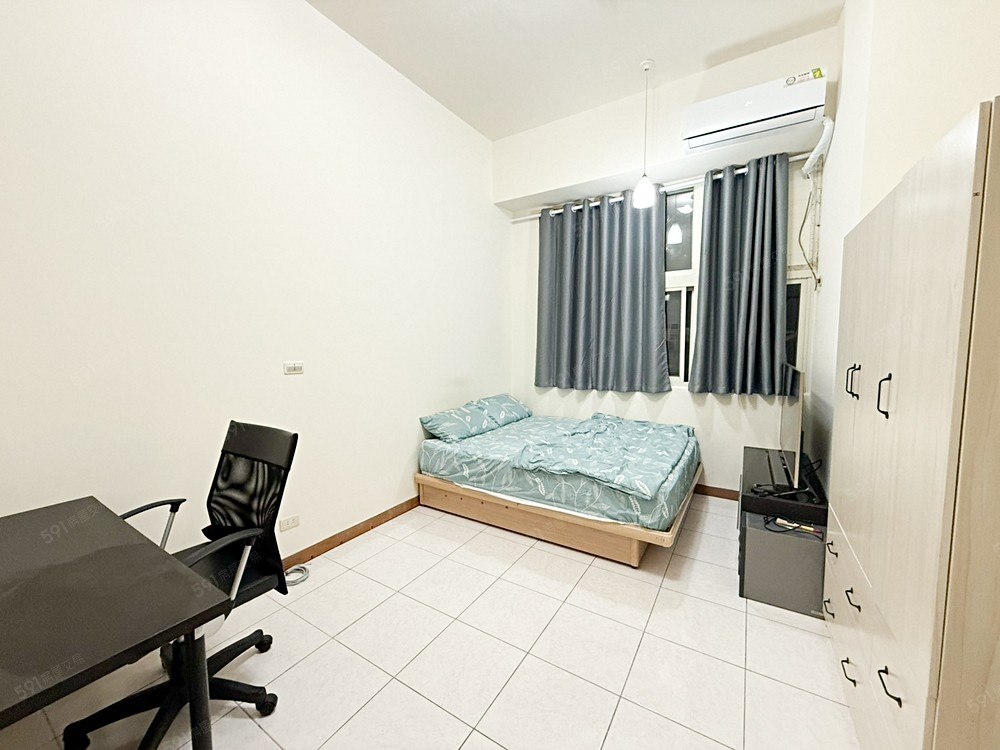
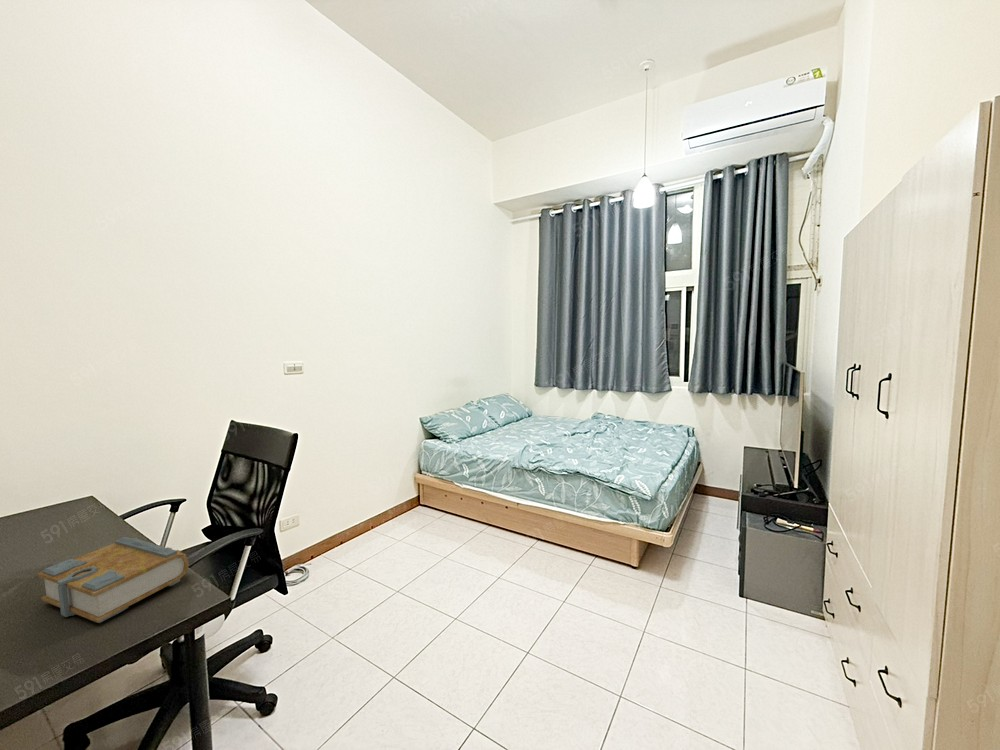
+ book [37,536,190,624]
